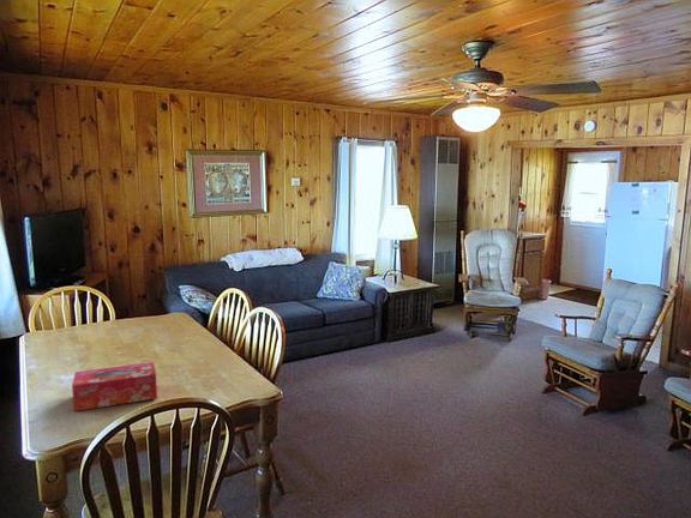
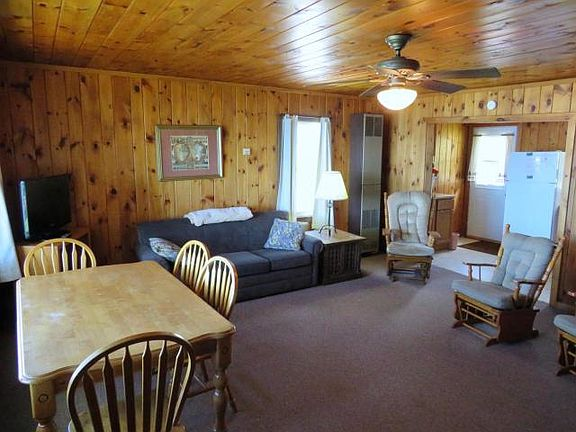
- tissue box [71,361,158,412]
